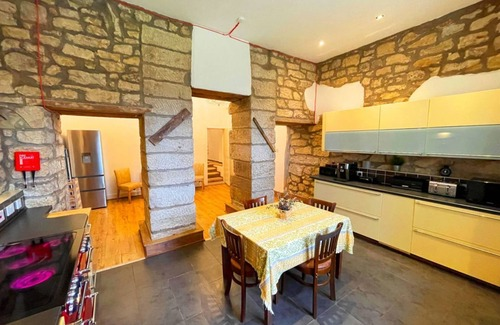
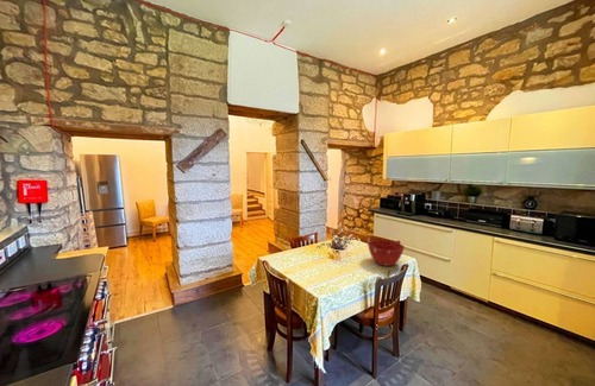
+ mixing bowl [367,239,406,267]
